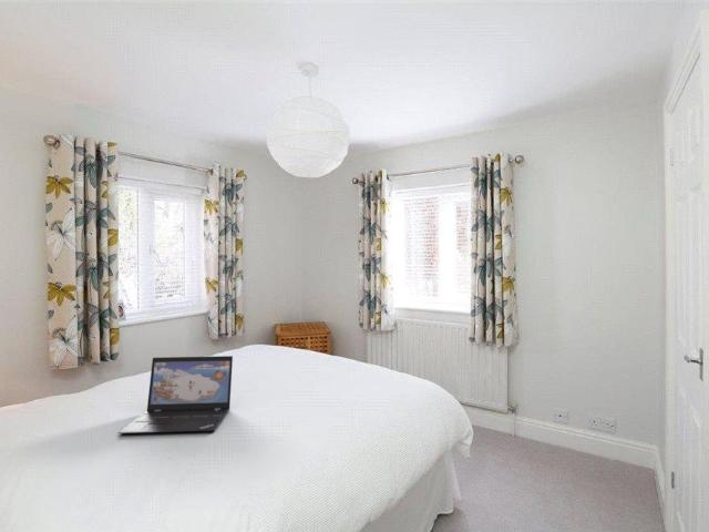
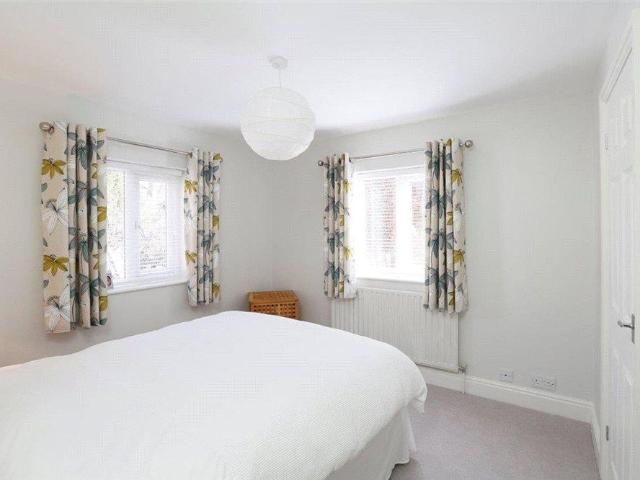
- laptop [117,355,234,434]
